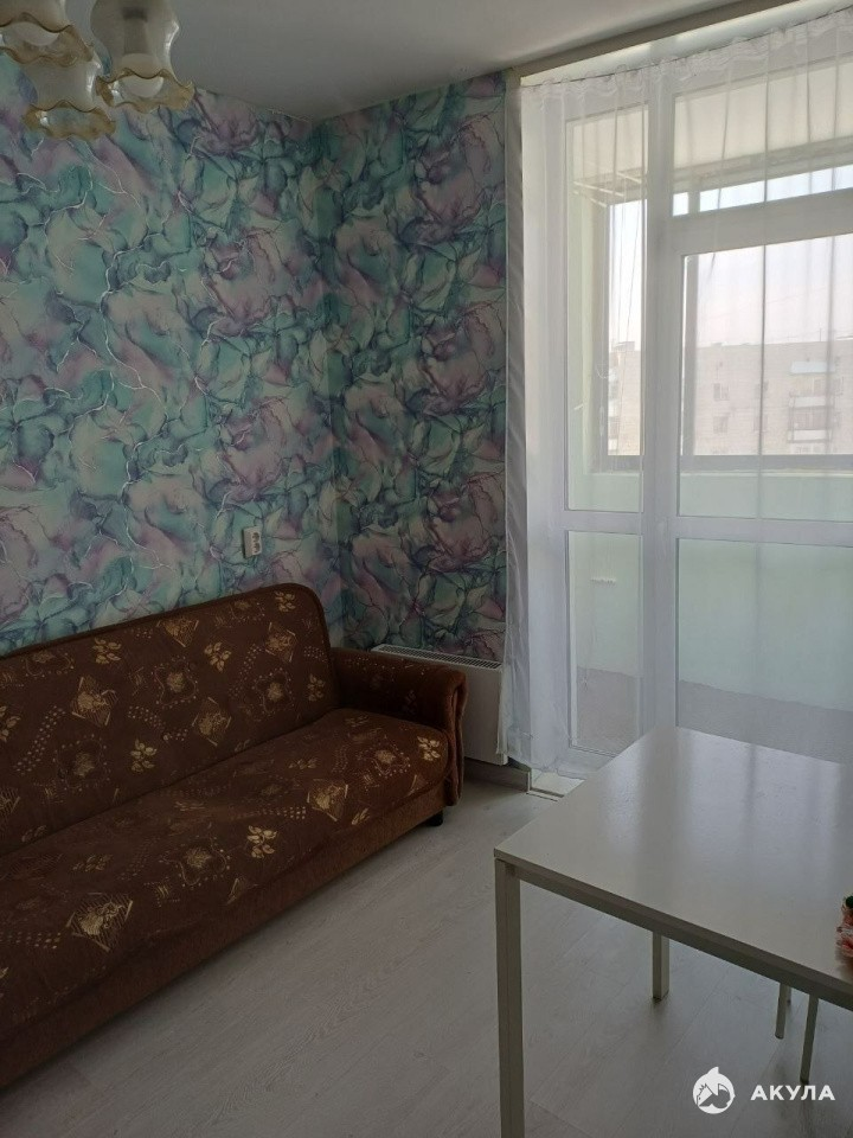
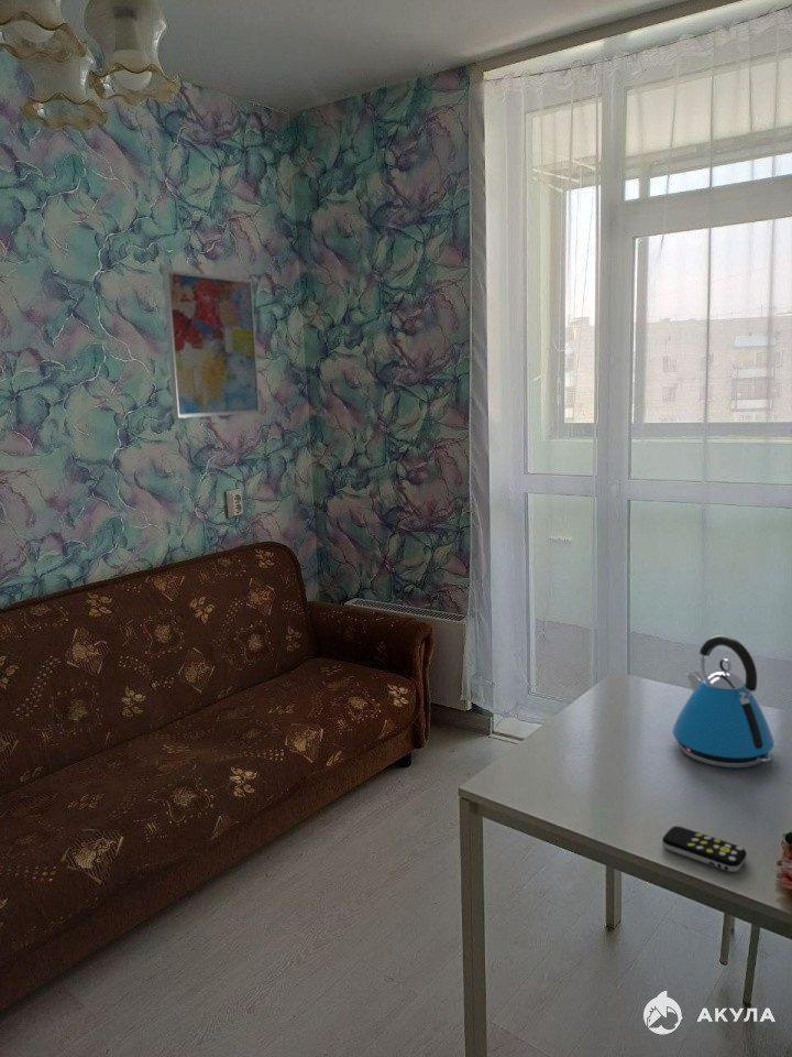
+ remote control [661,825,748,873]
+ wall art [162,269,261,419]
+ kettle [671,634,776,769]
